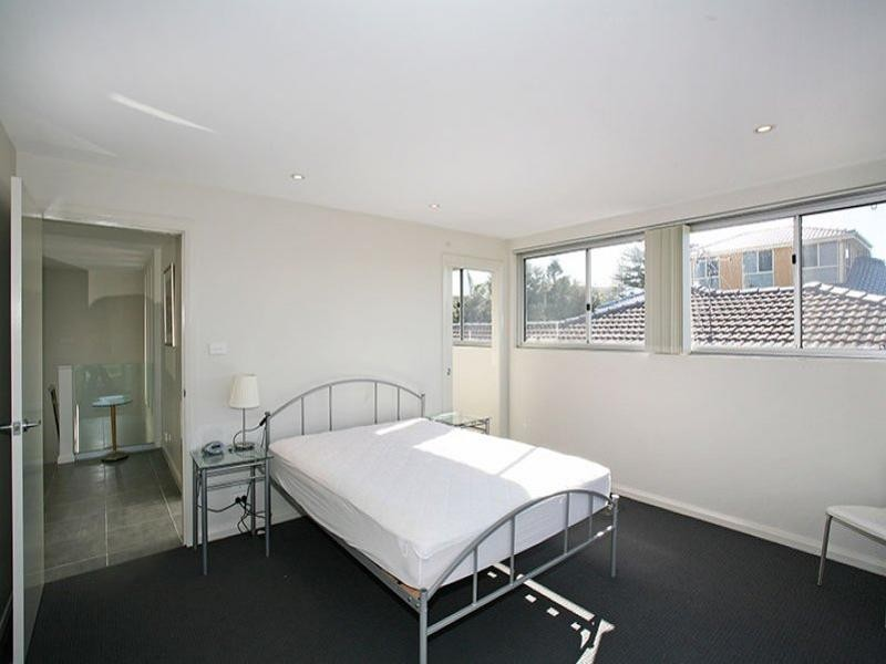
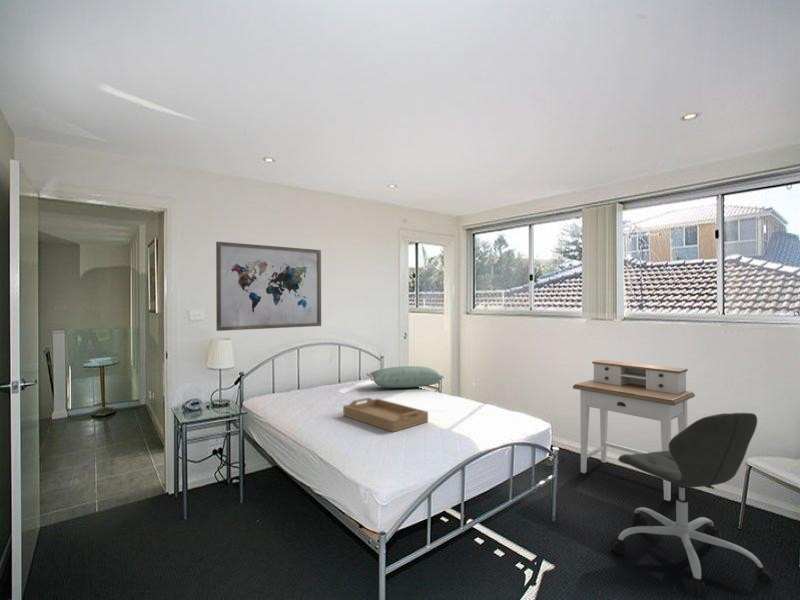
+ office chair [609,412,773,598]
+ pillow [365,365,445,389]
+ wall art [215,241,322,332]
+ desk [572,359,696,502]
+ serving tray [342,397,429,433]
